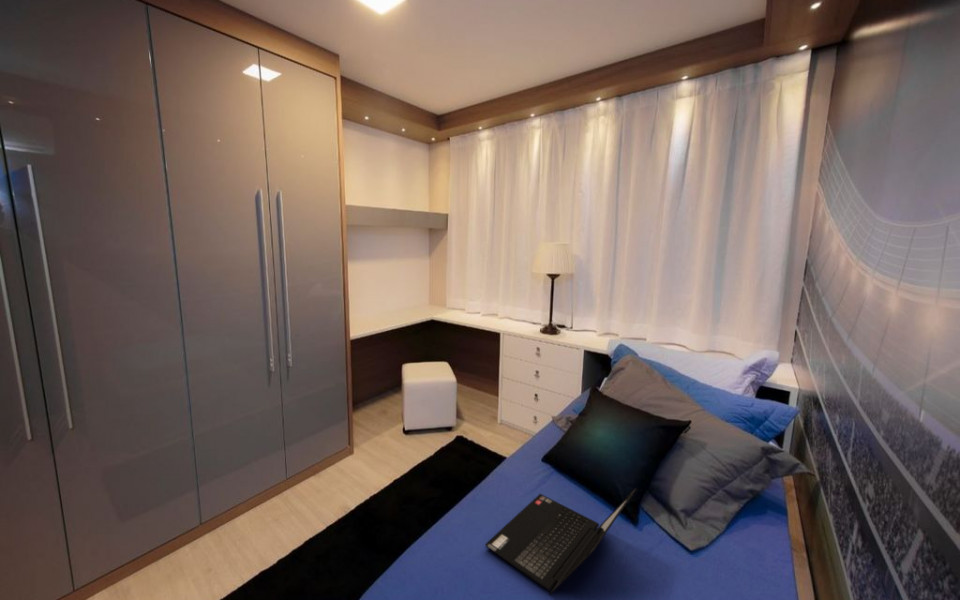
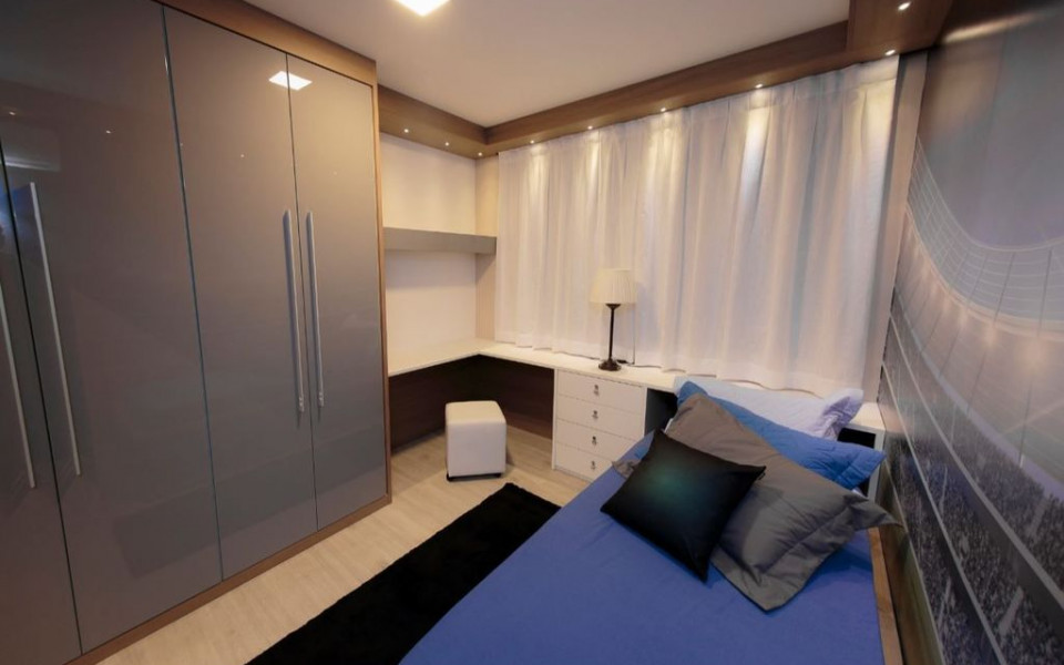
- laptop computer [484,487,637,596]
